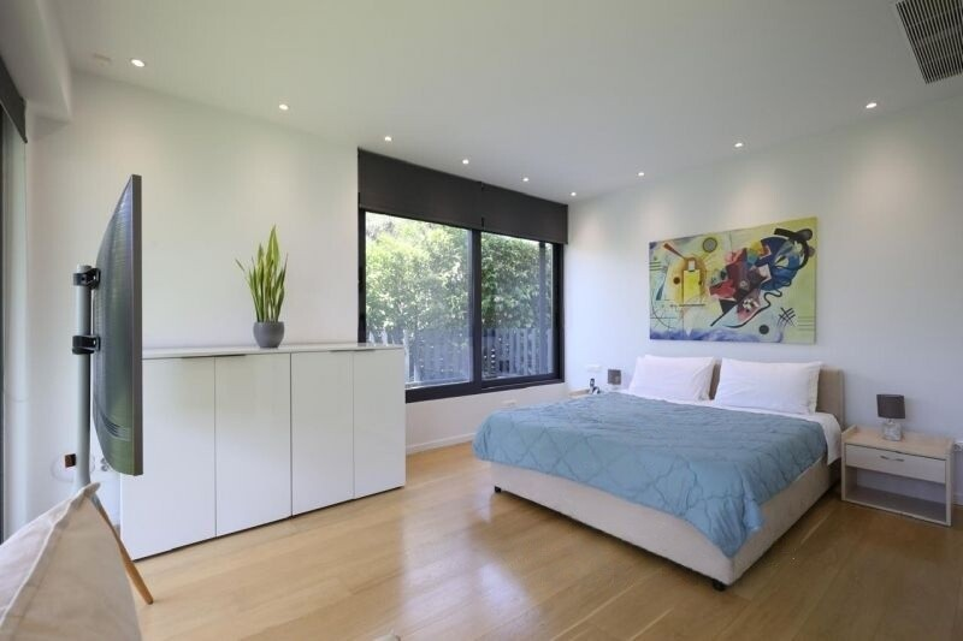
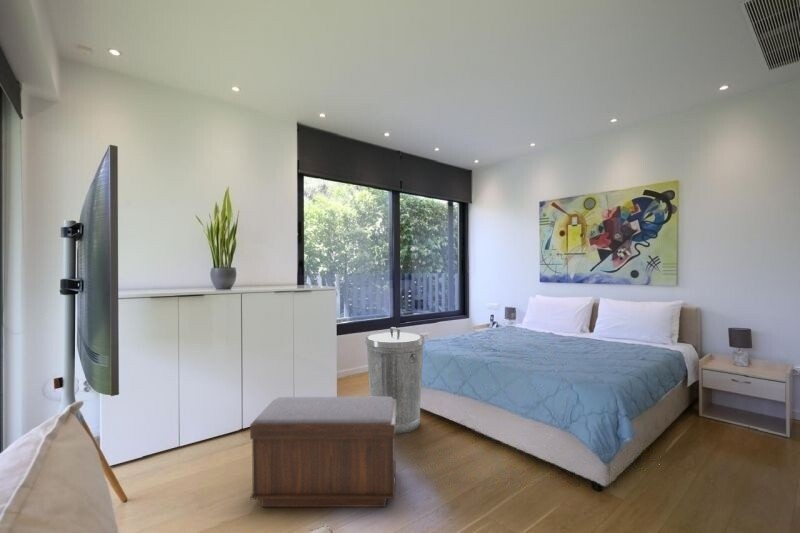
+ trash can [364,326,426,435]
+ bench [249,396,397,508]
